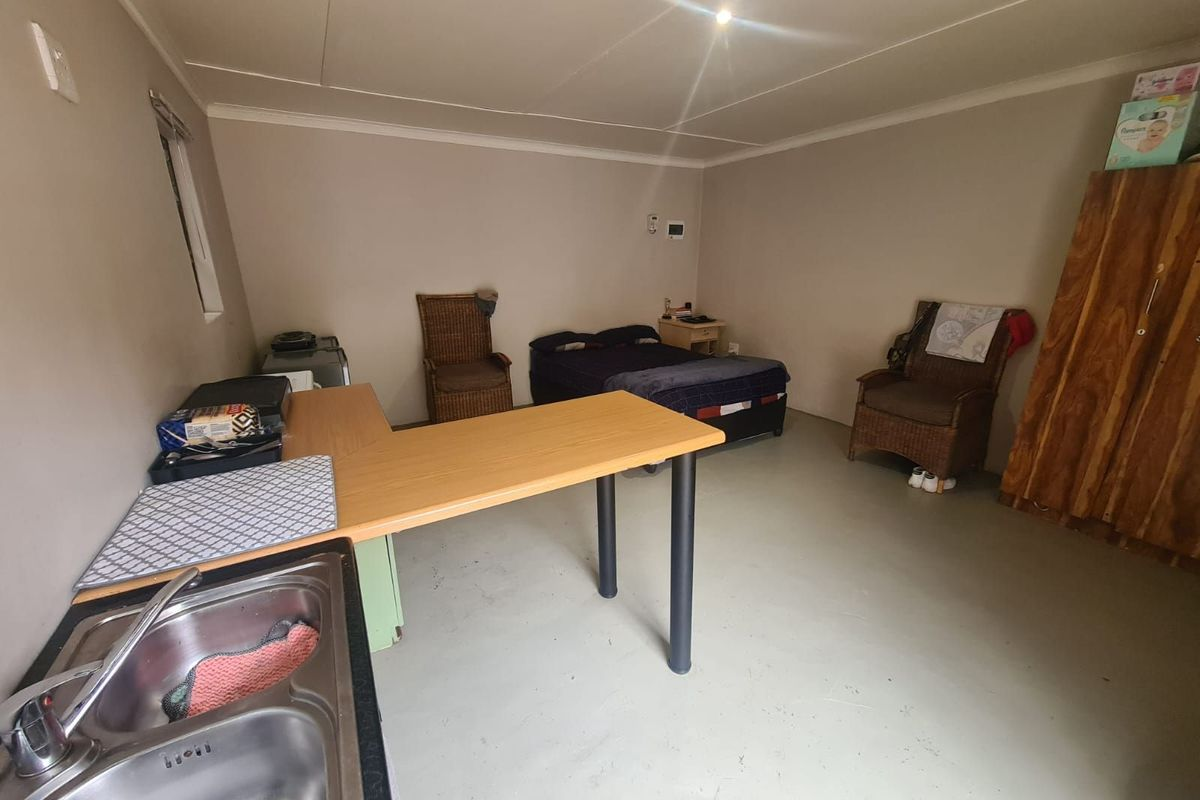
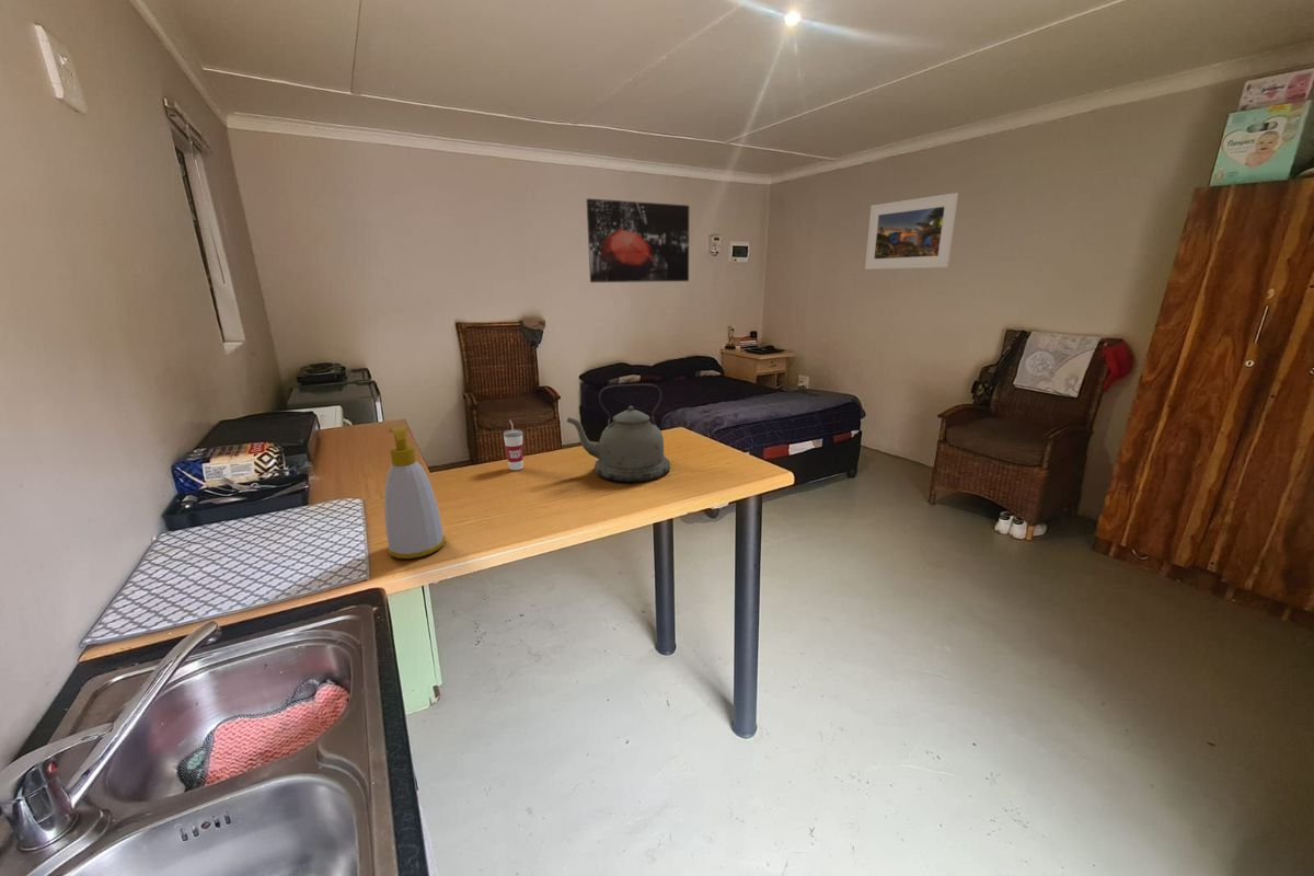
+ cup [503,419,525,471]
+ soap bottle [383,425,447,560]
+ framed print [864,192,959,270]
+ wall art [586,197,690,284]
+ kettle [566,382,671,483]
